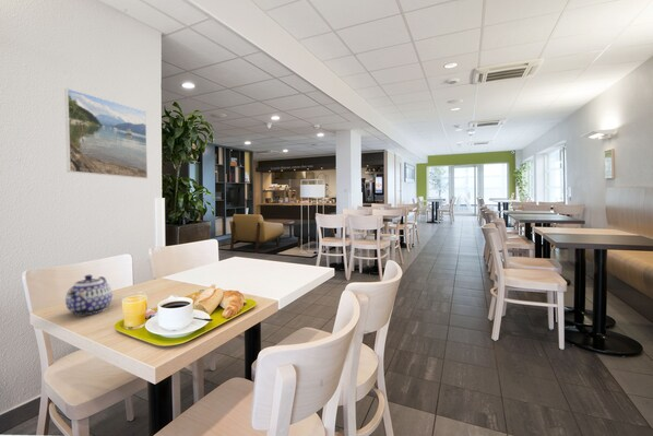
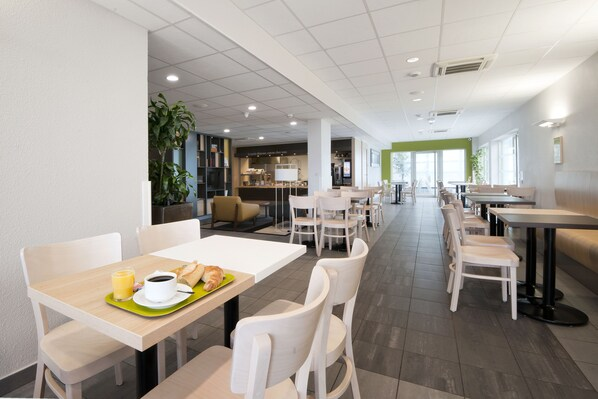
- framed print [63,87,149,179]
- teapot [64,274,114,316]
